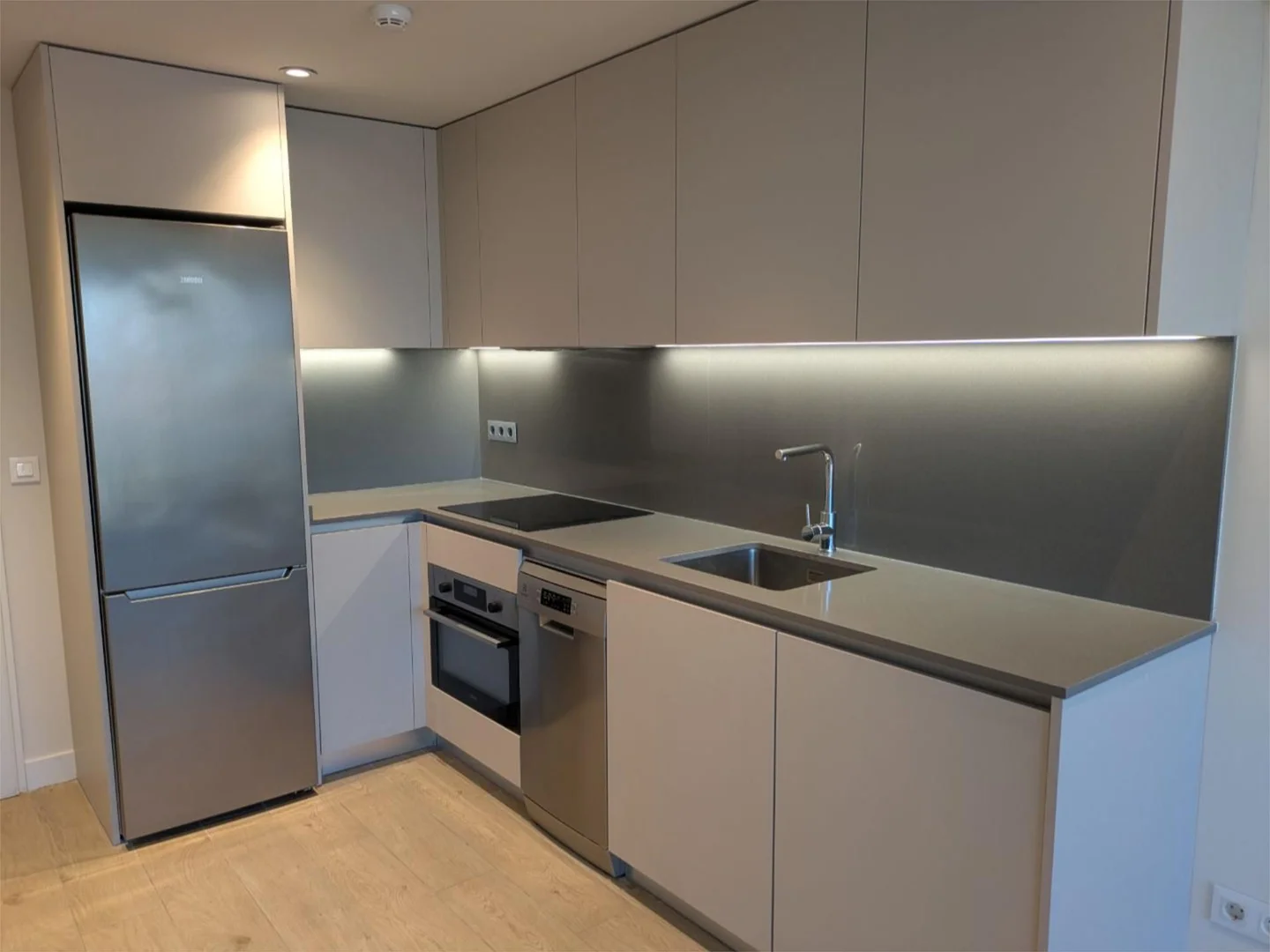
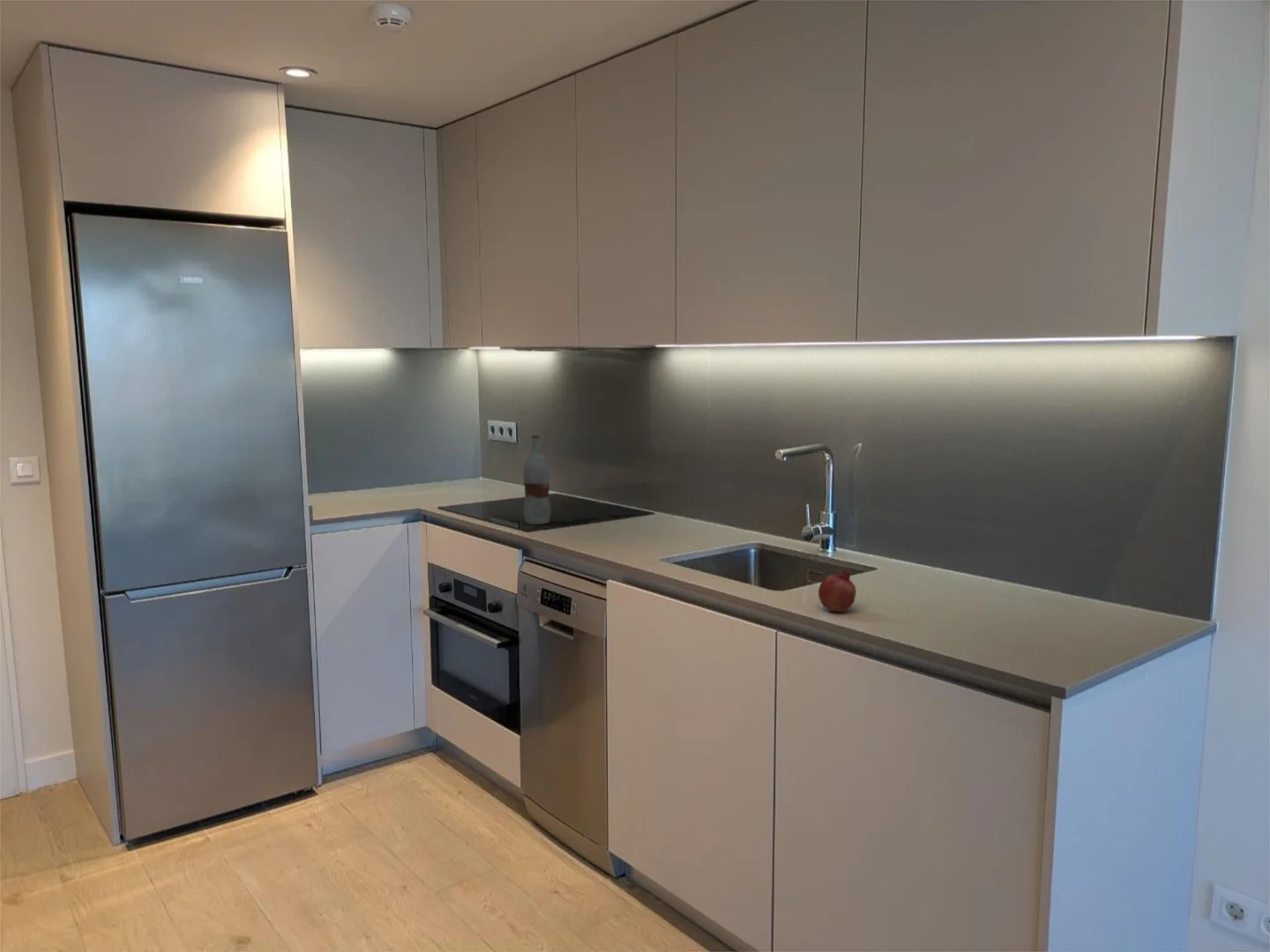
+ bottle [522,434,552,525]
+ fruit [818,569,857,613]
